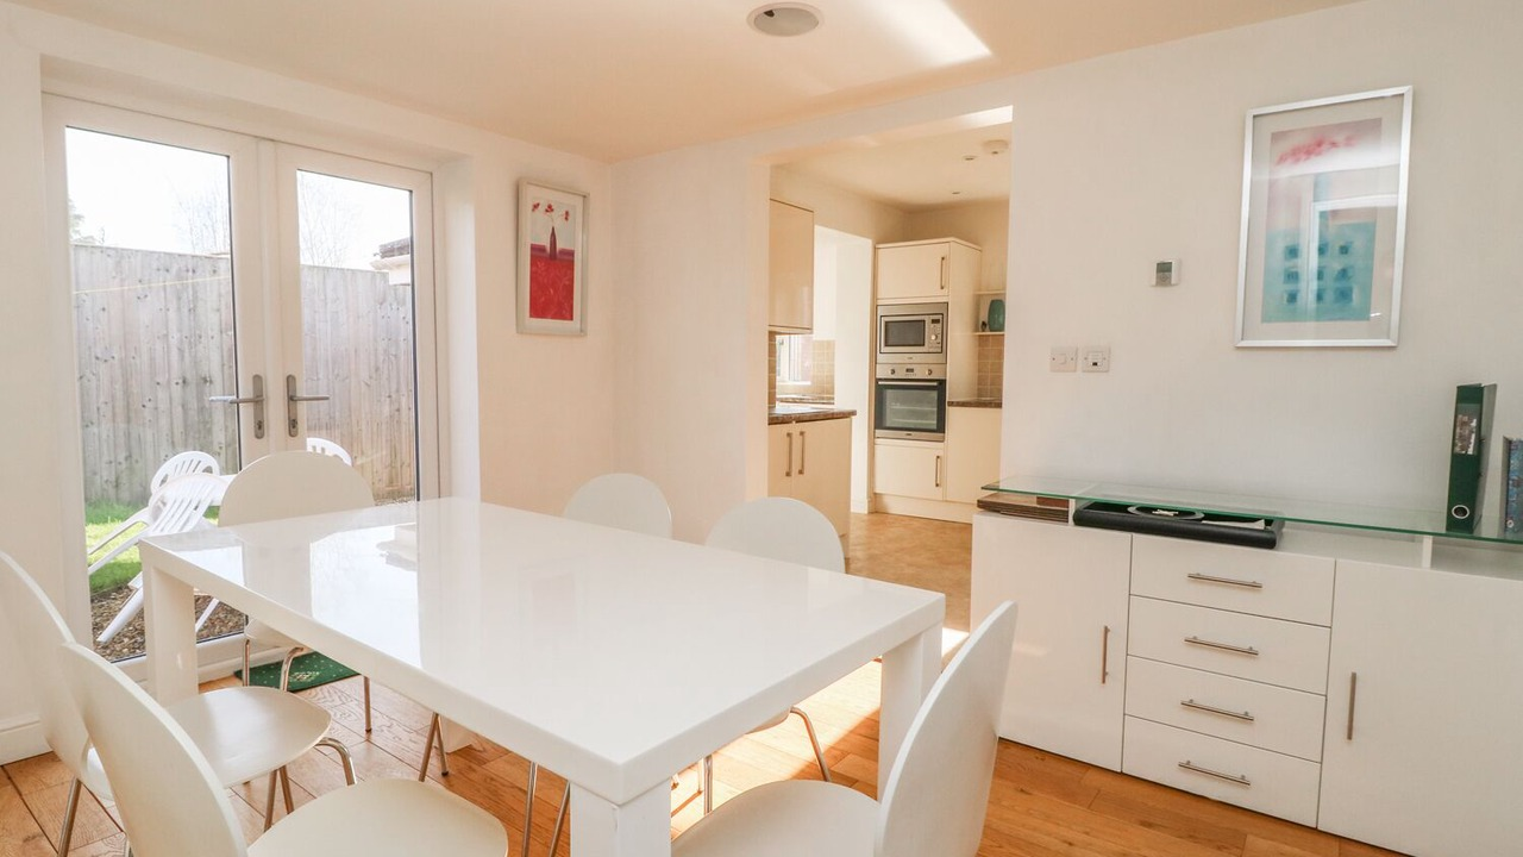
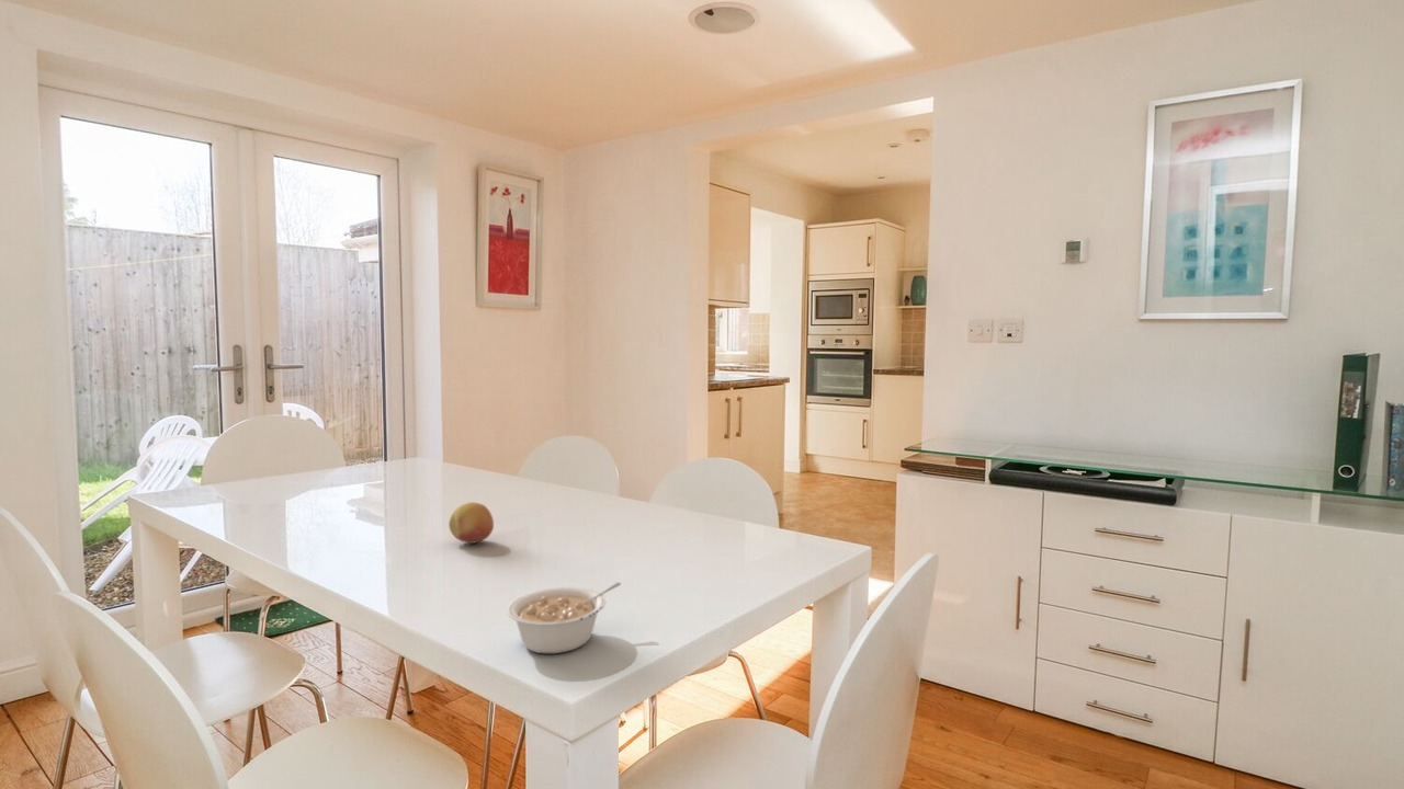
+ legume [507,582,622,654]
+ fruit [448,501,495,545]
